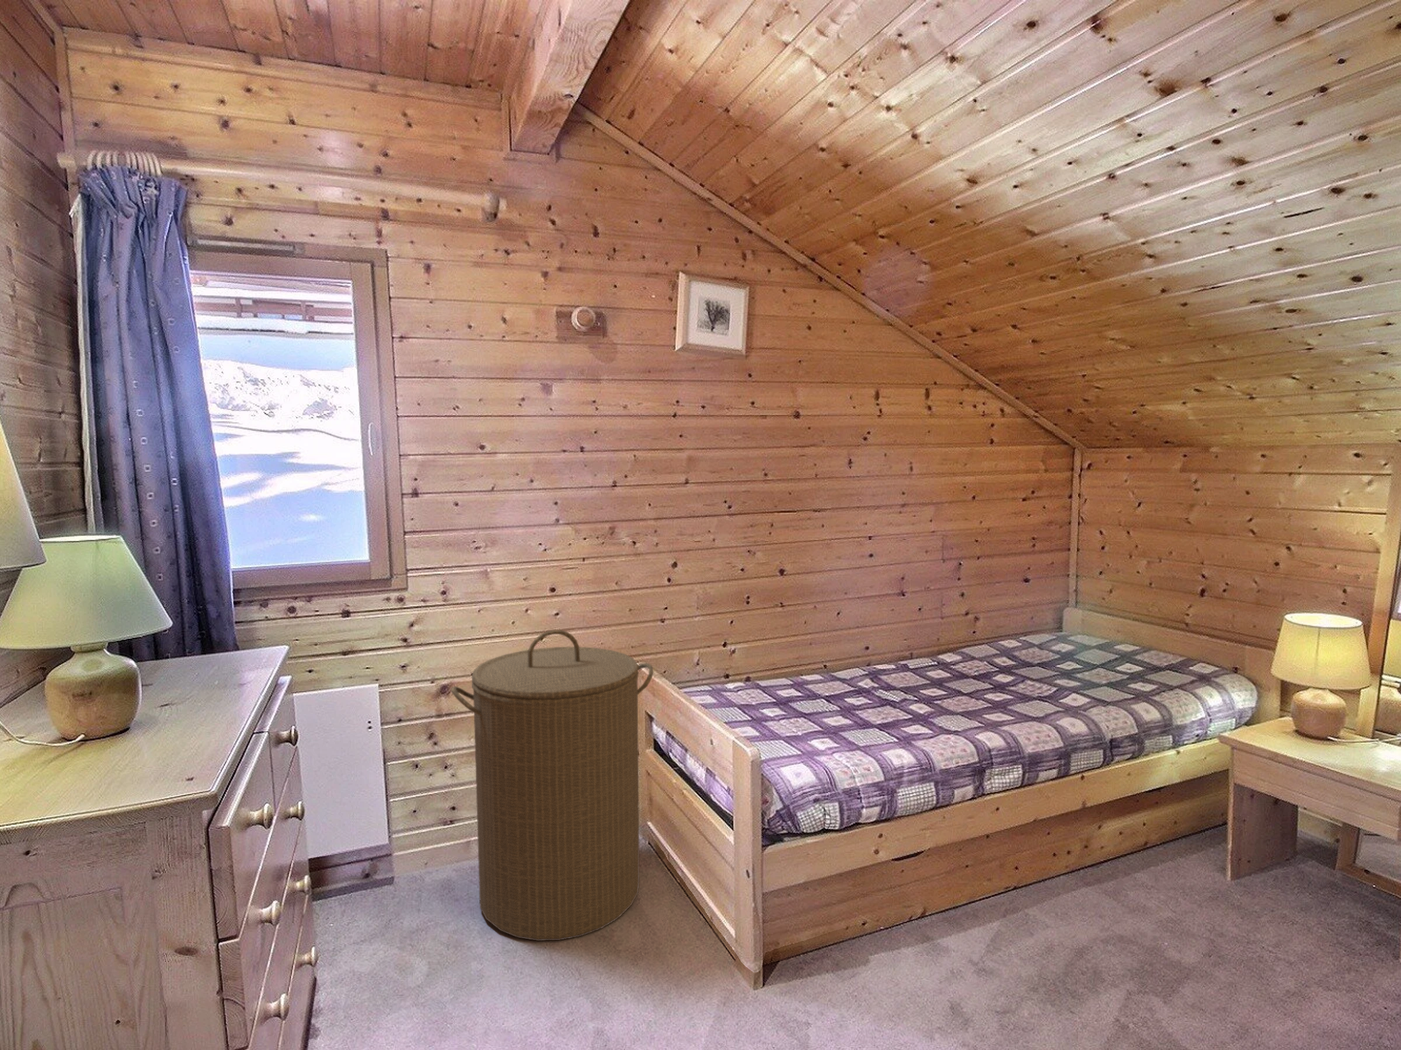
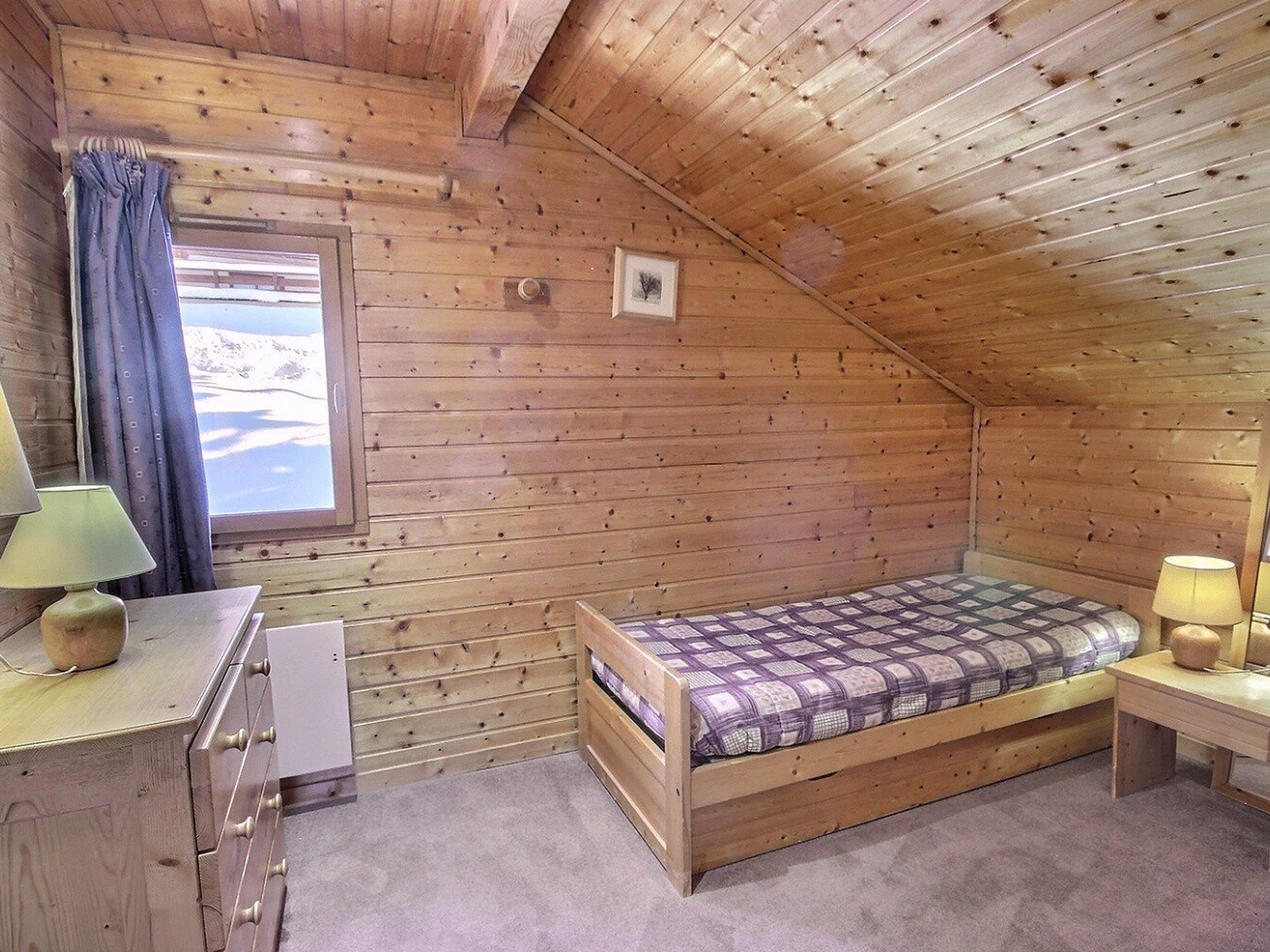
- laundry hamper [450,630,654,942]
